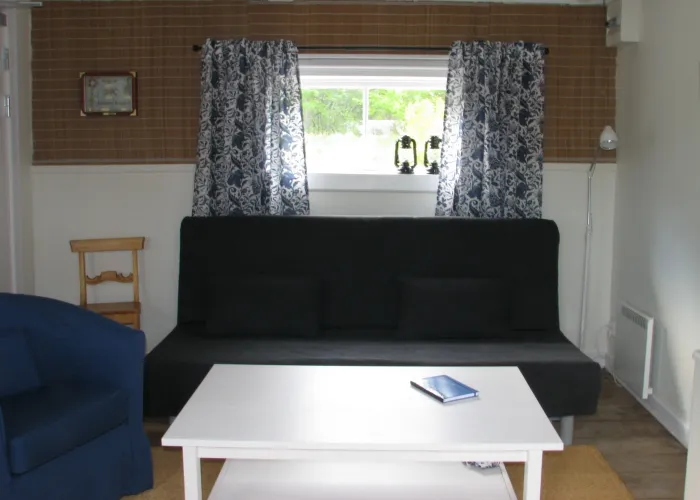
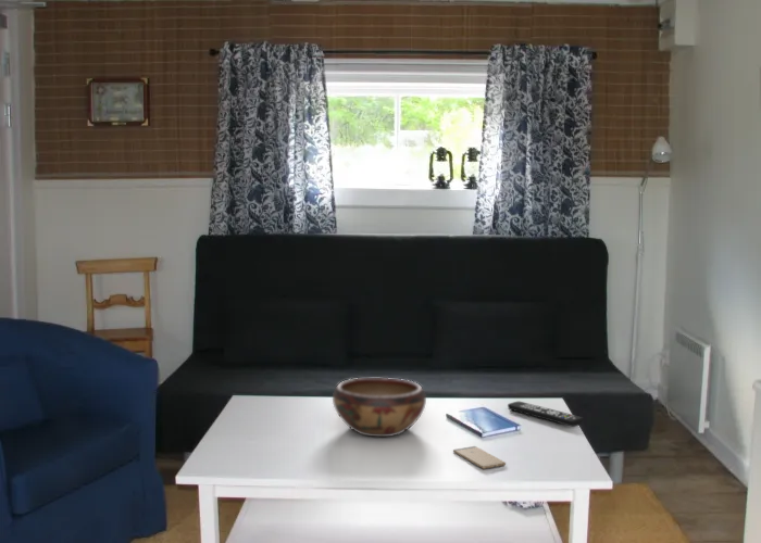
+ decorative bowl [332,377,427,438]
+ remote control [507,401,584,428]
+ smartphone [452,445,507,470]
